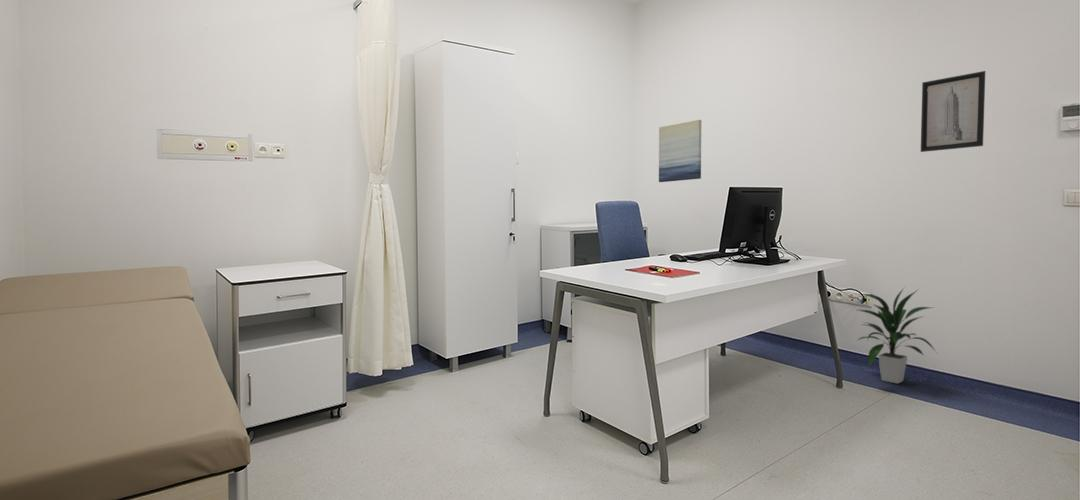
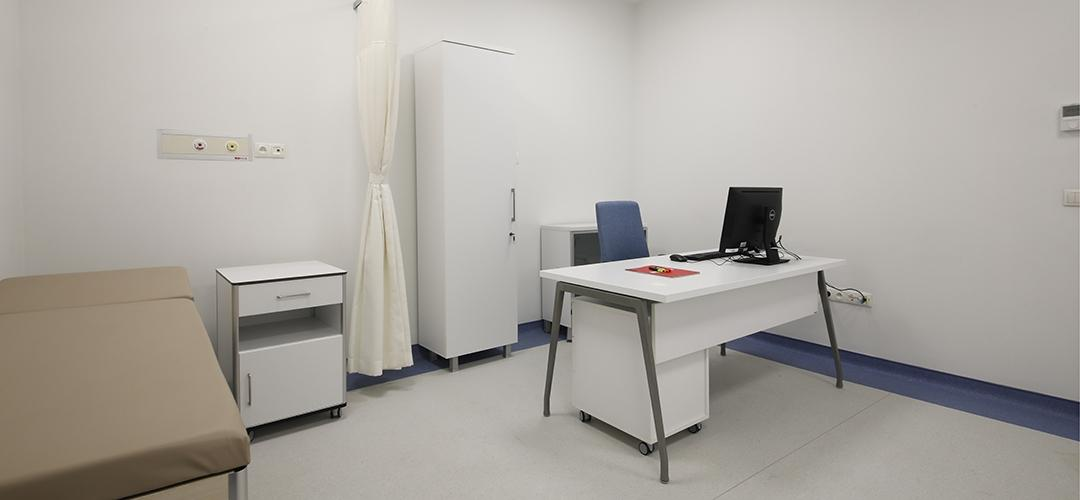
- wall art [658,119,702,183]
- wall art [920,70,986,153]
- indoor plant [853,287,937,385]
